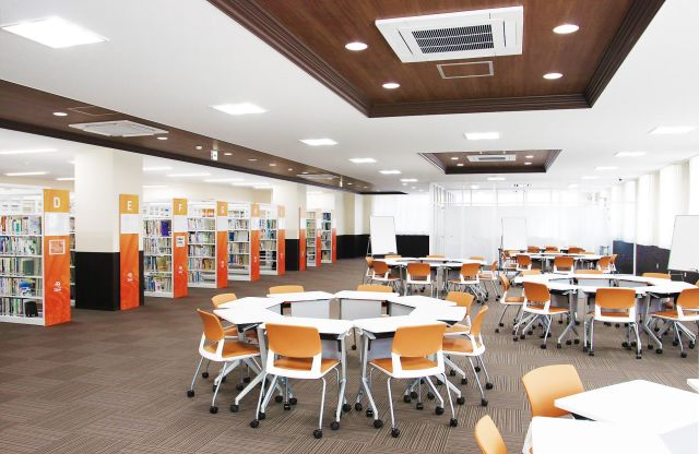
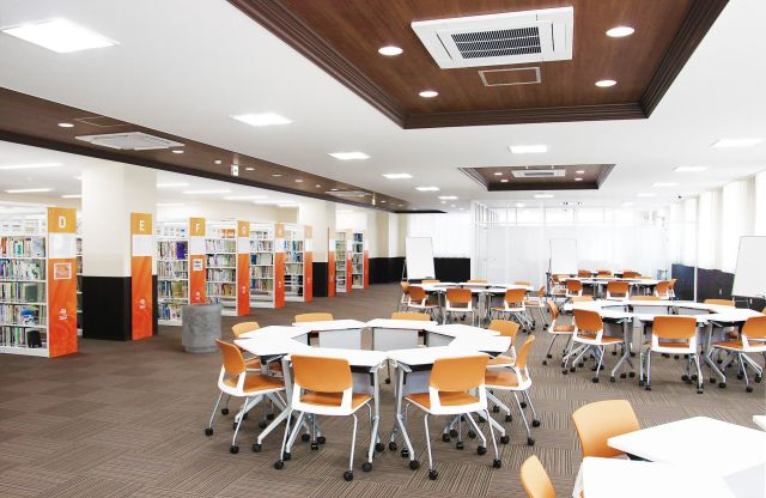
+ trash can [181,302,223,354]
